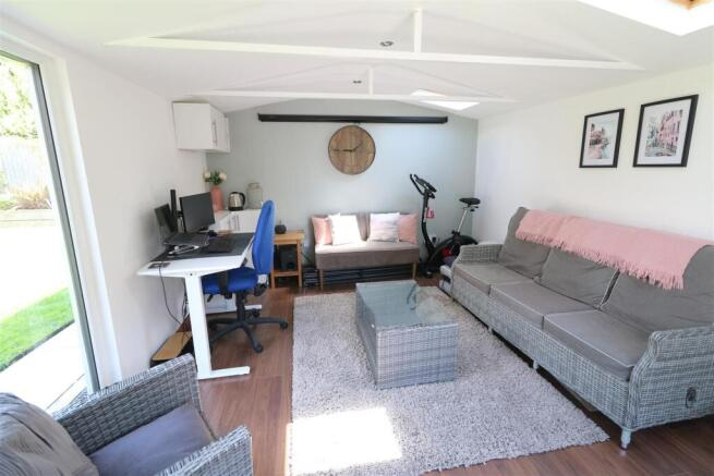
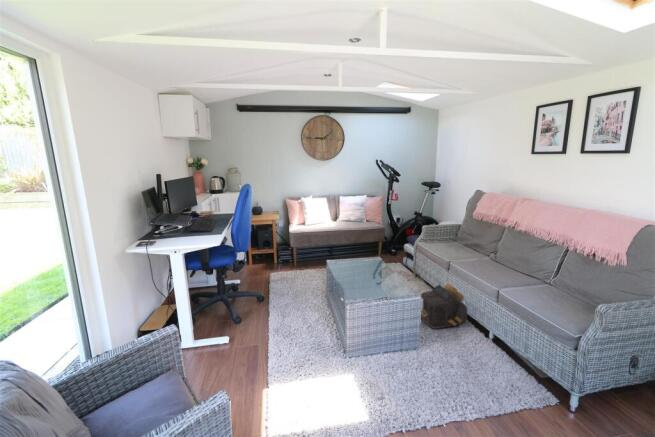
+ backpack [420,283,468,330]
